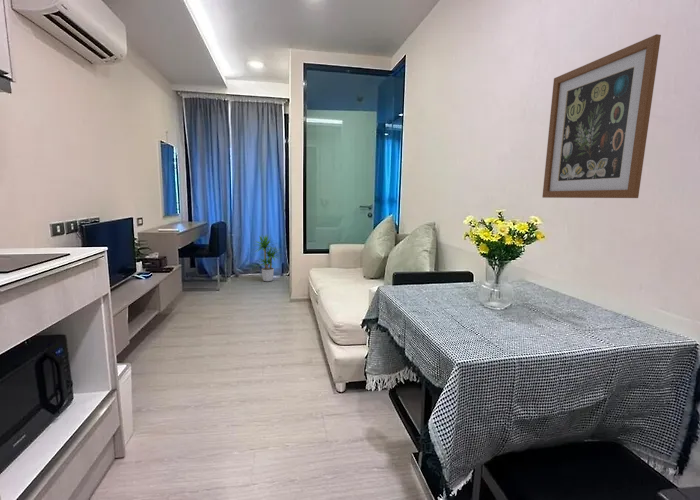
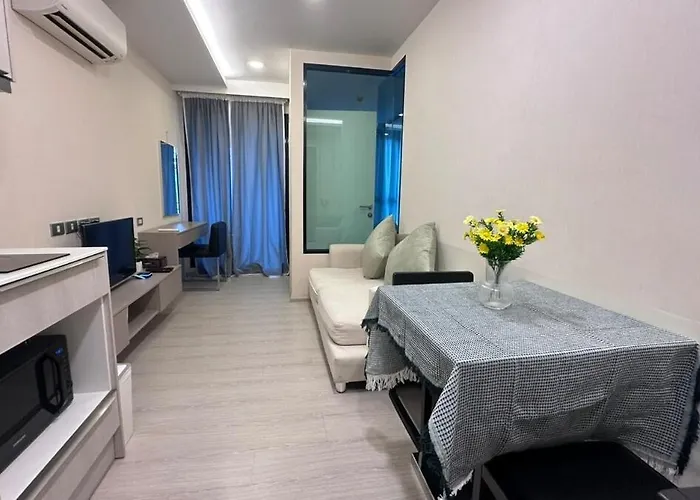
- wall art [541,33,662,199]
- potted plant [252,233,281,282]
